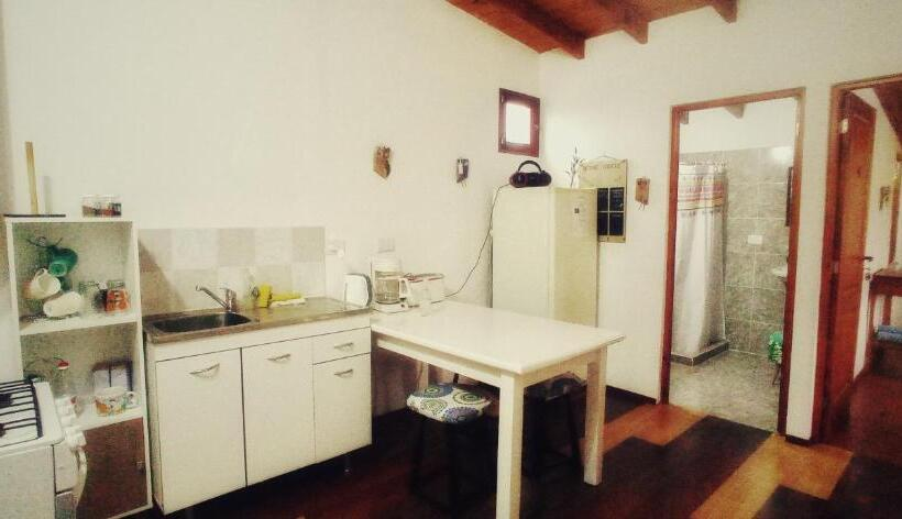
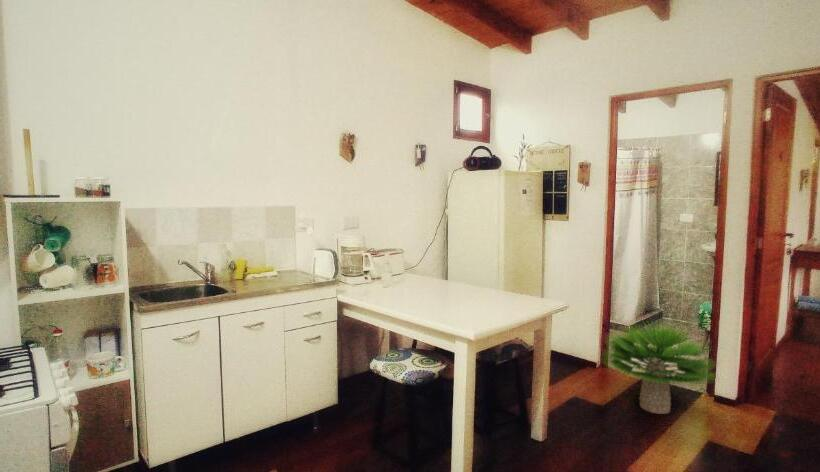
+ potted plant [600,318,721,415]
